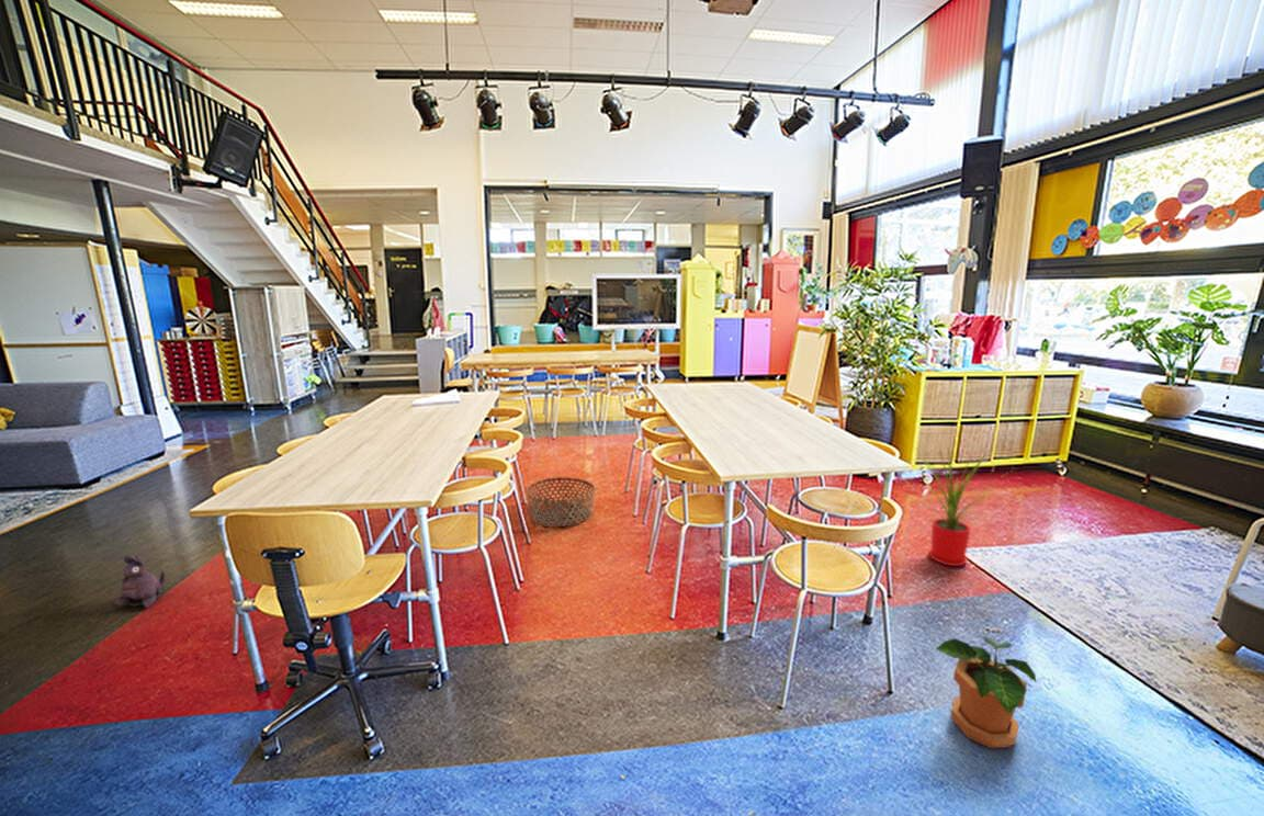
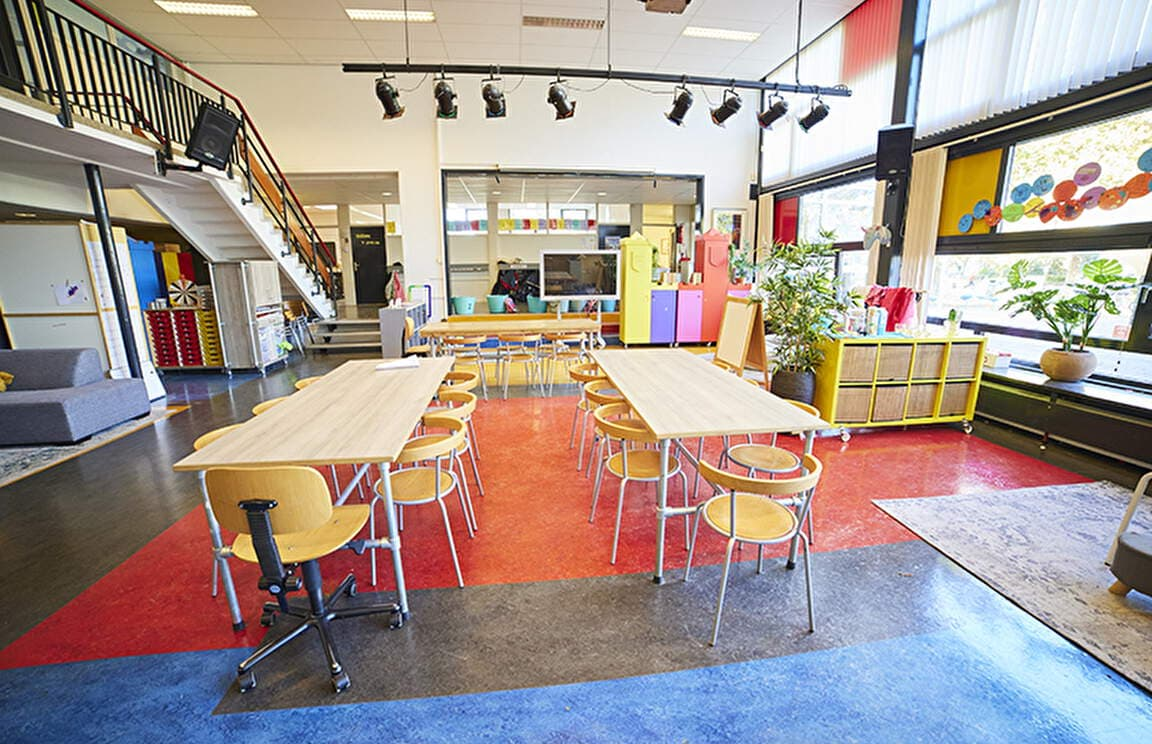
- basket [526,476,596,528]
- plush toy [114,554,167,609]
- potted plant [935,635,1038,749]
- house plant [899,437,1015,567]
